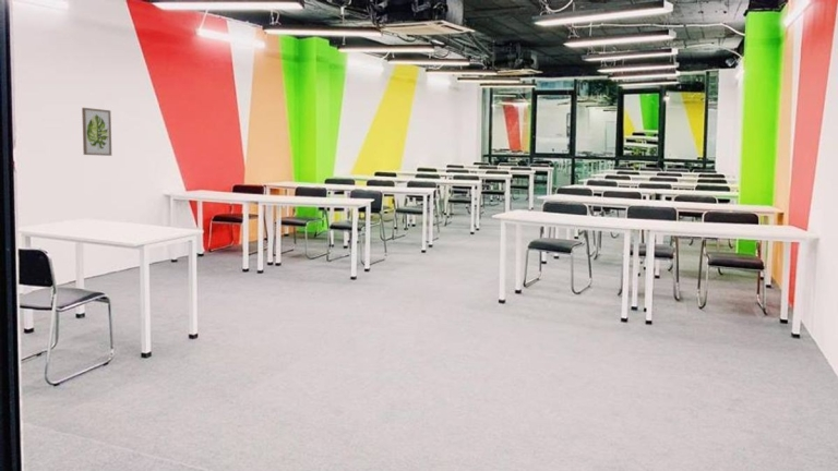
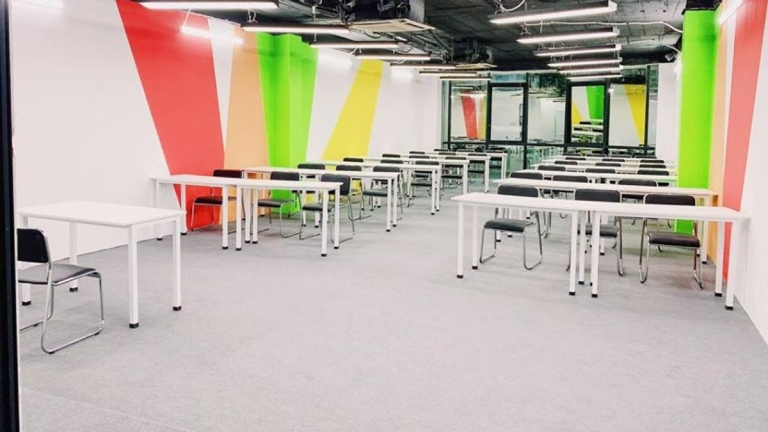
- wall art [81,107,112,157]
